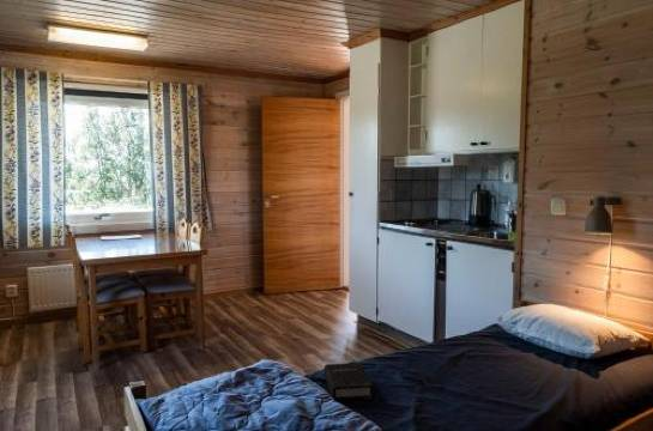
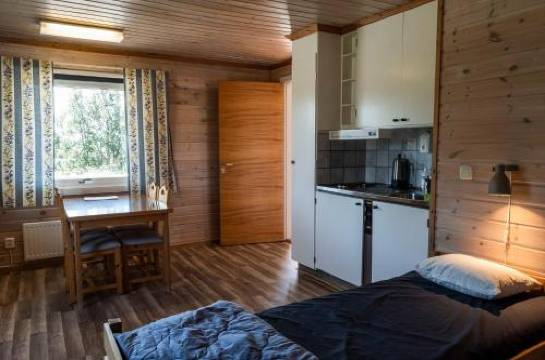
- hardback book [324,362,374,401]
